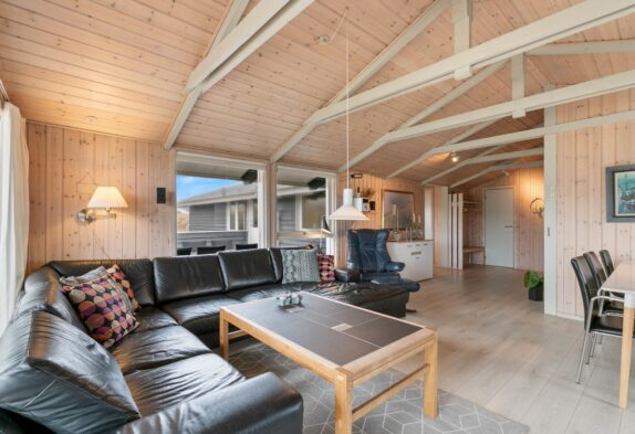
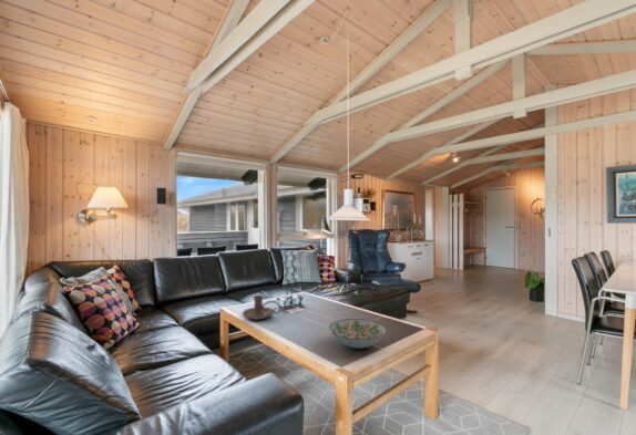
+ decorative bowl [328,318,387,350]
+ candle holder [242,294,283,321]
